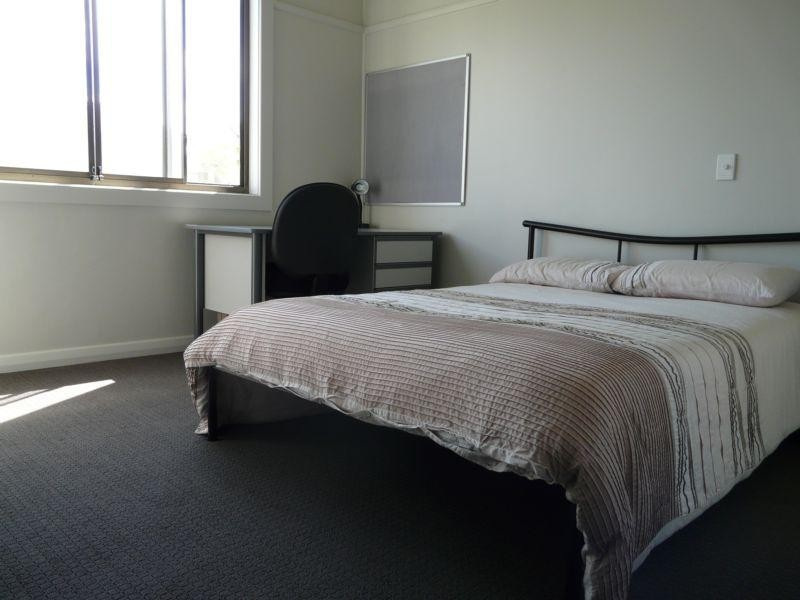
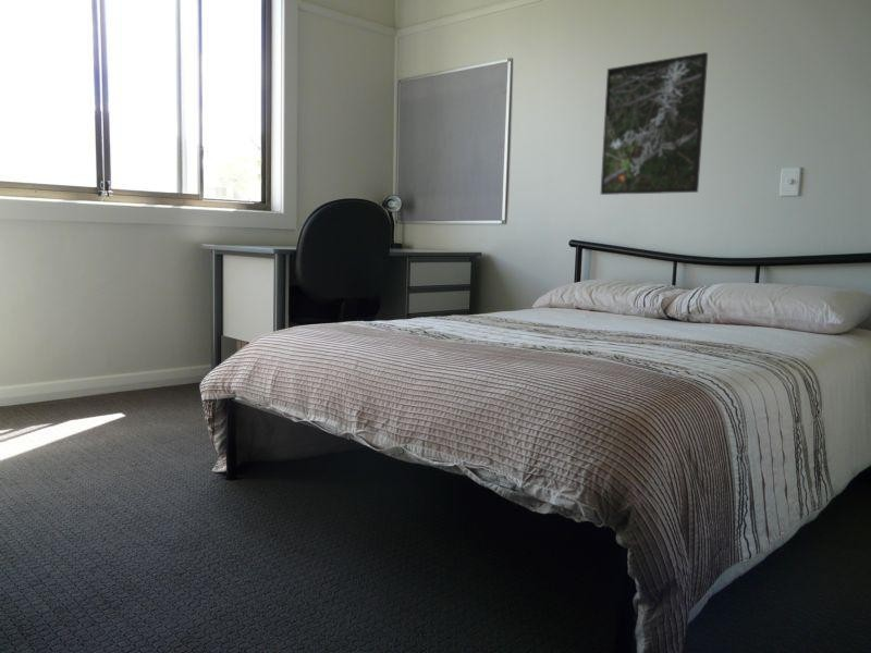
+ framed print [600,51,709,196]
